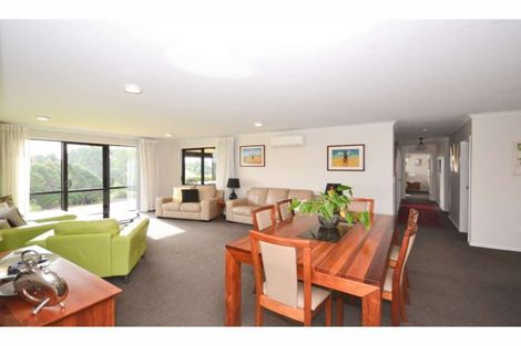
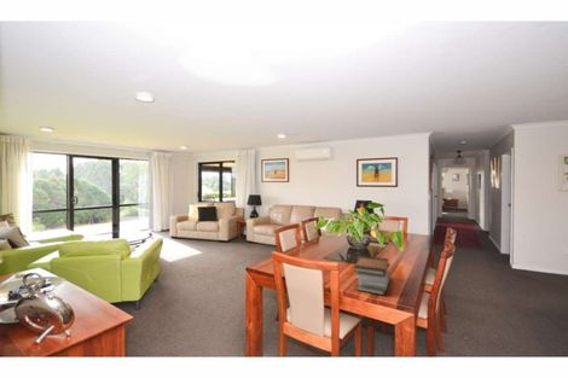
+ book stack [353,255,392,296]
